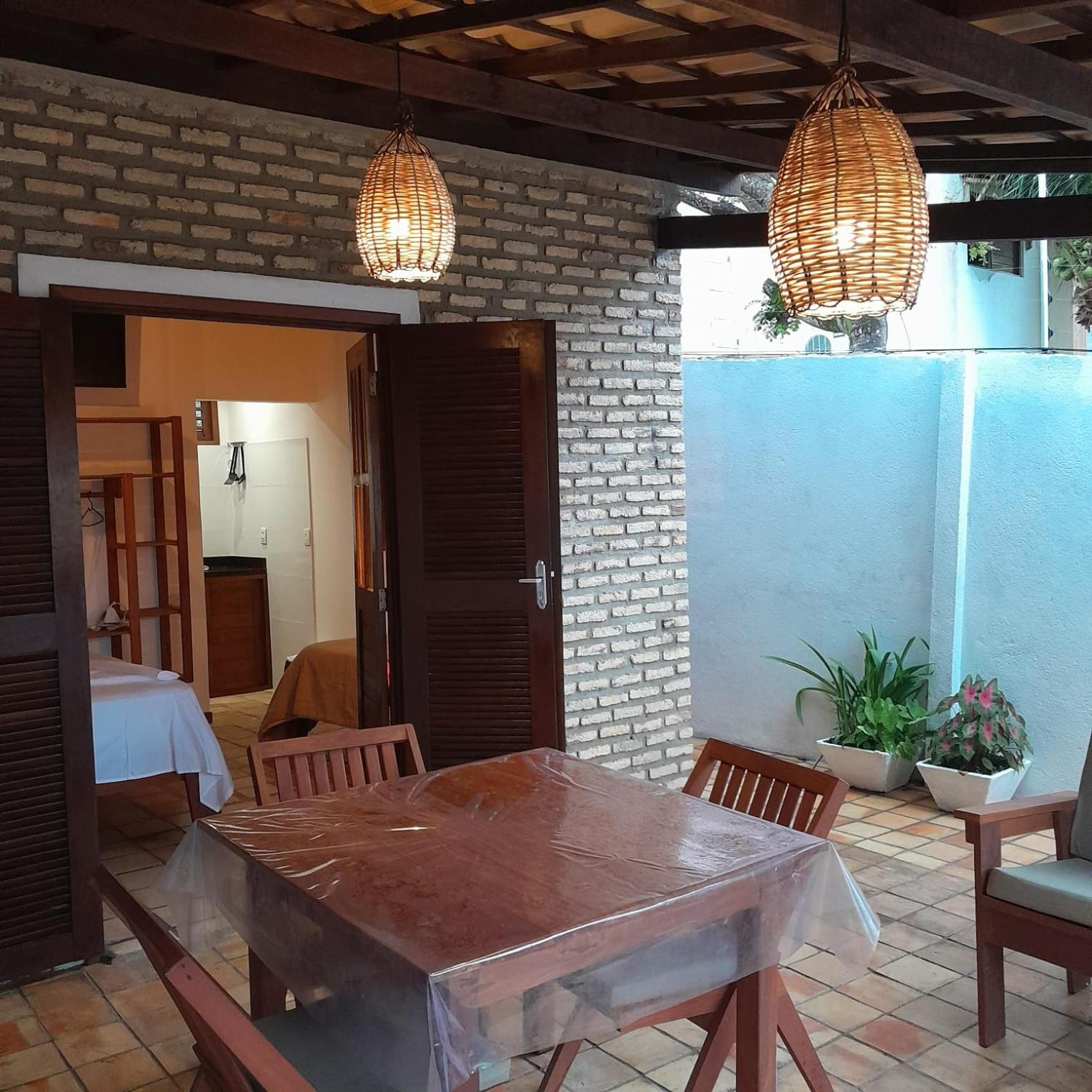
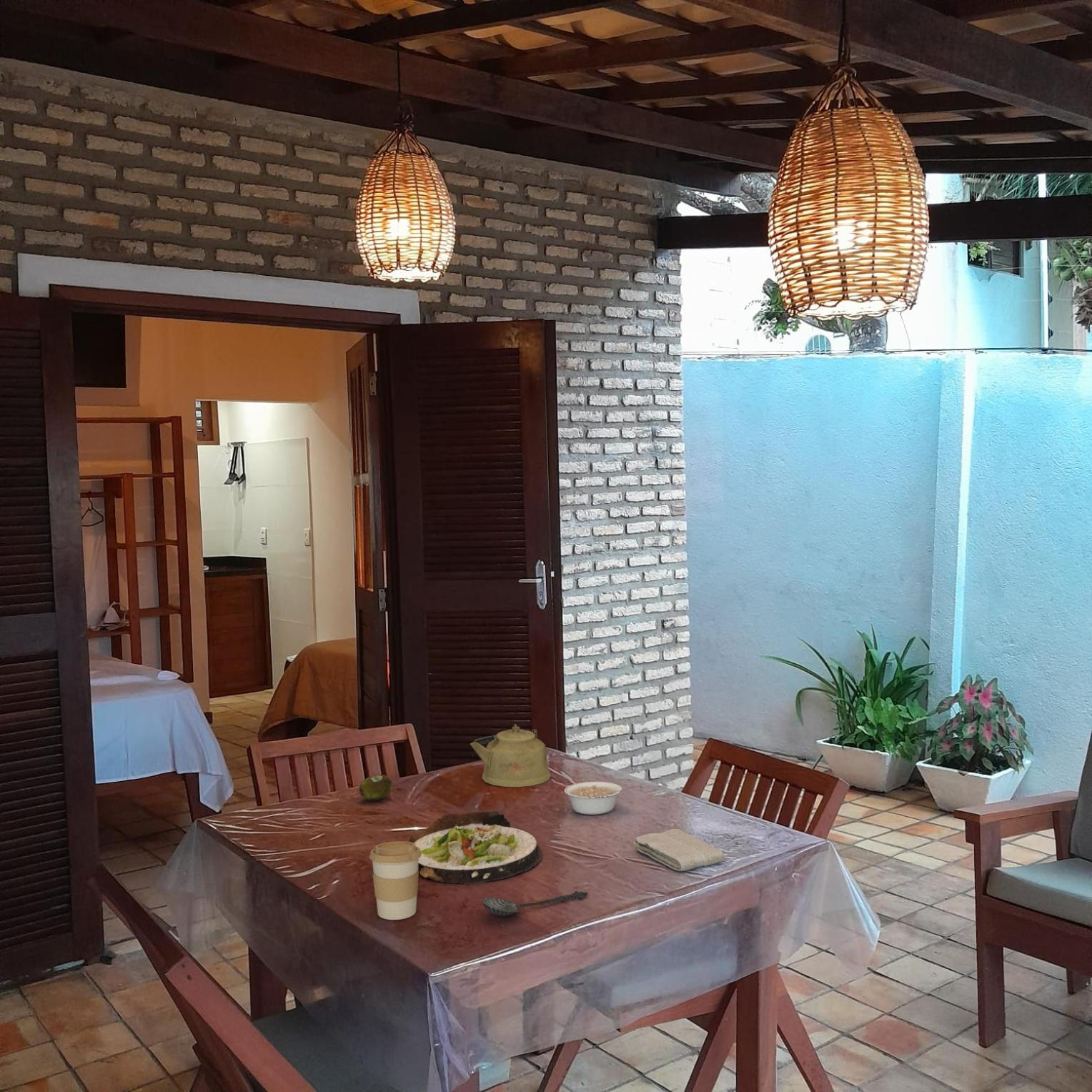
+ kettle [470,724,551,788]
+ washcloth [632,828,726,872]
+ legume [564,781,633,815]
+ spoon [480,890,589,917]
+ salad plate [408,810,543,885]
+ coffee cup [369,840,421,920]
+ fruit [359,774,393,801]
